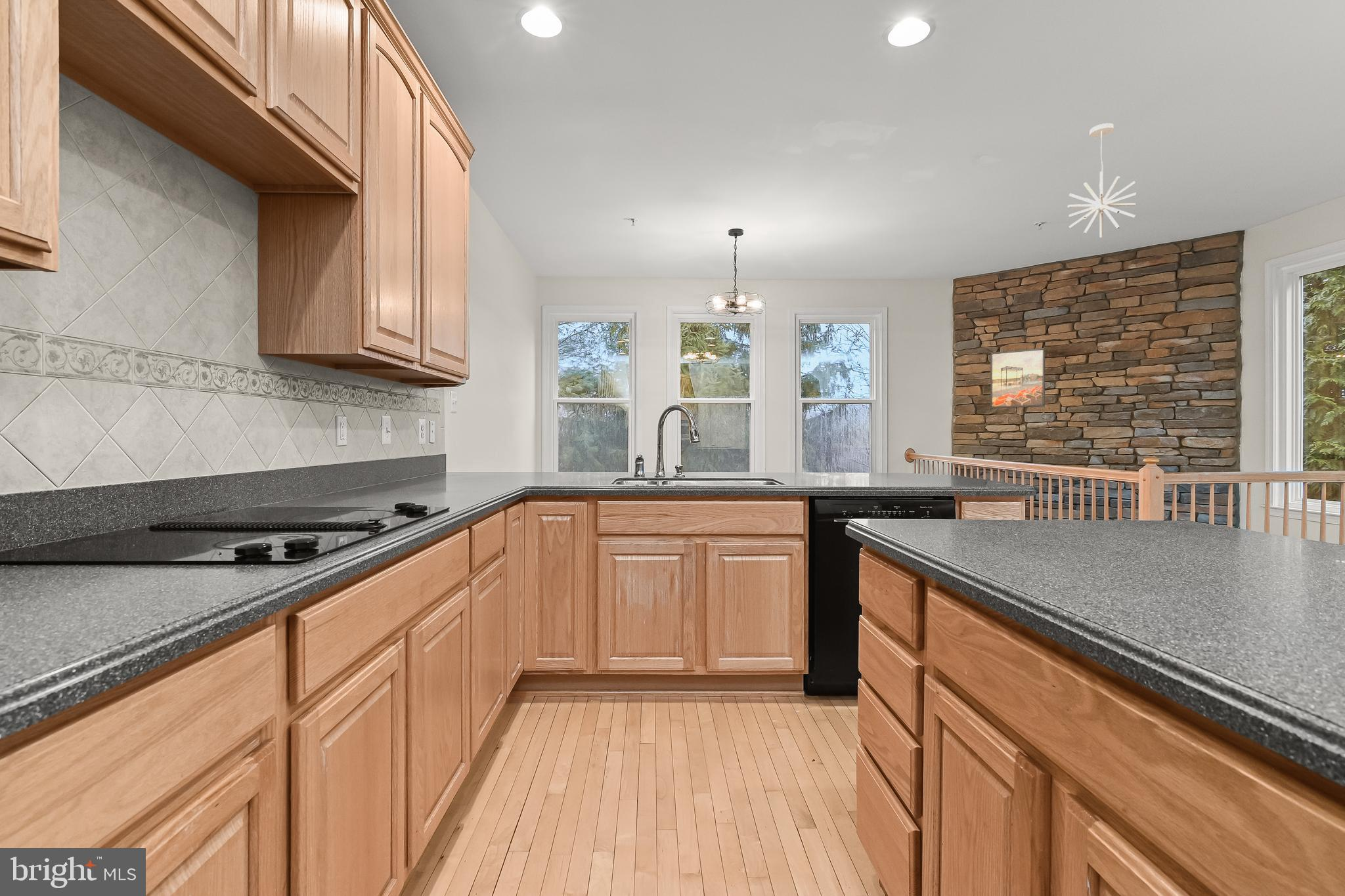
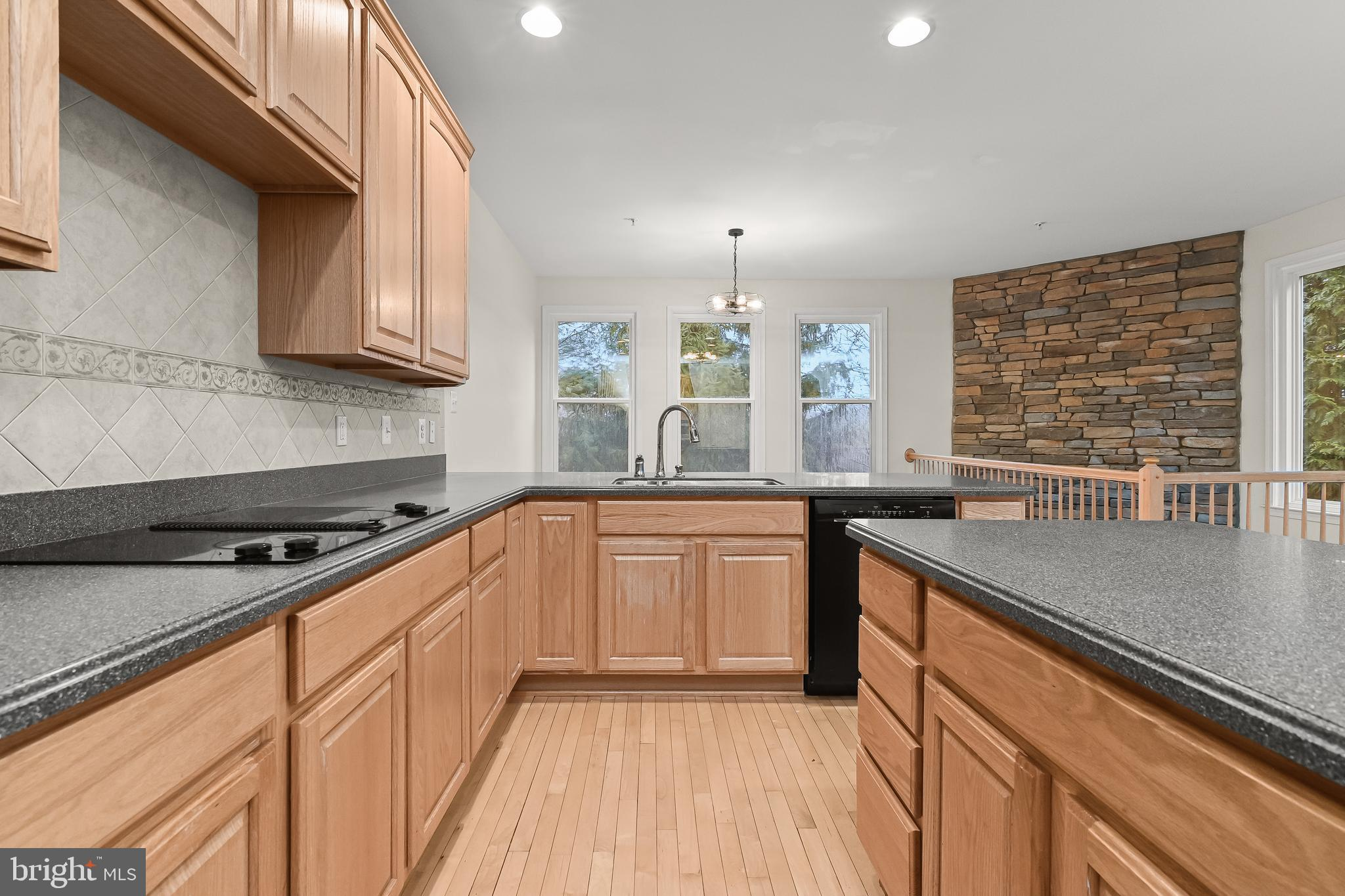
- pendant light [1067,123,1137,238]
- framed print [990,347,1046,409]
